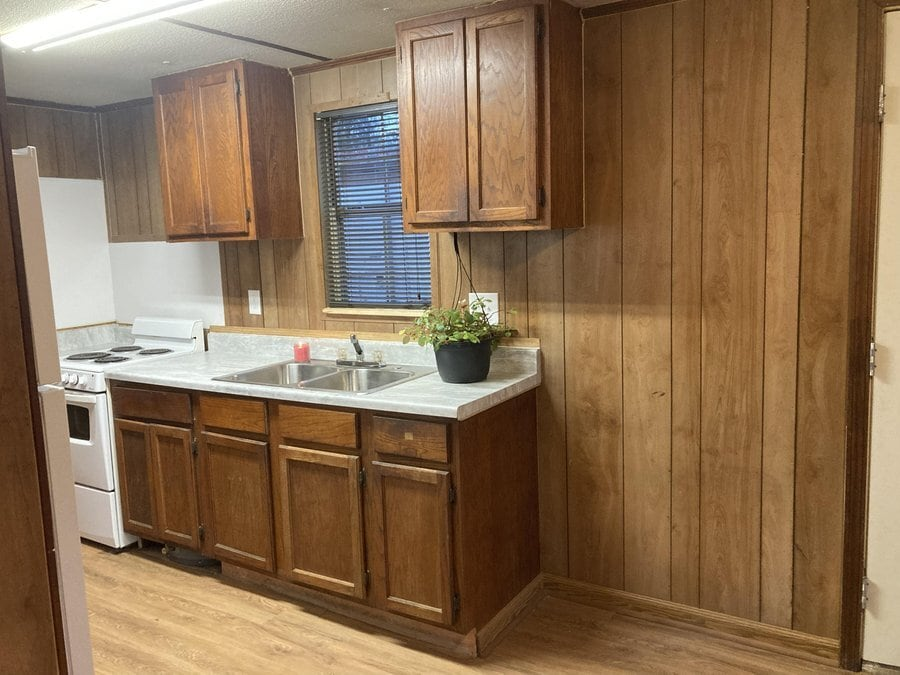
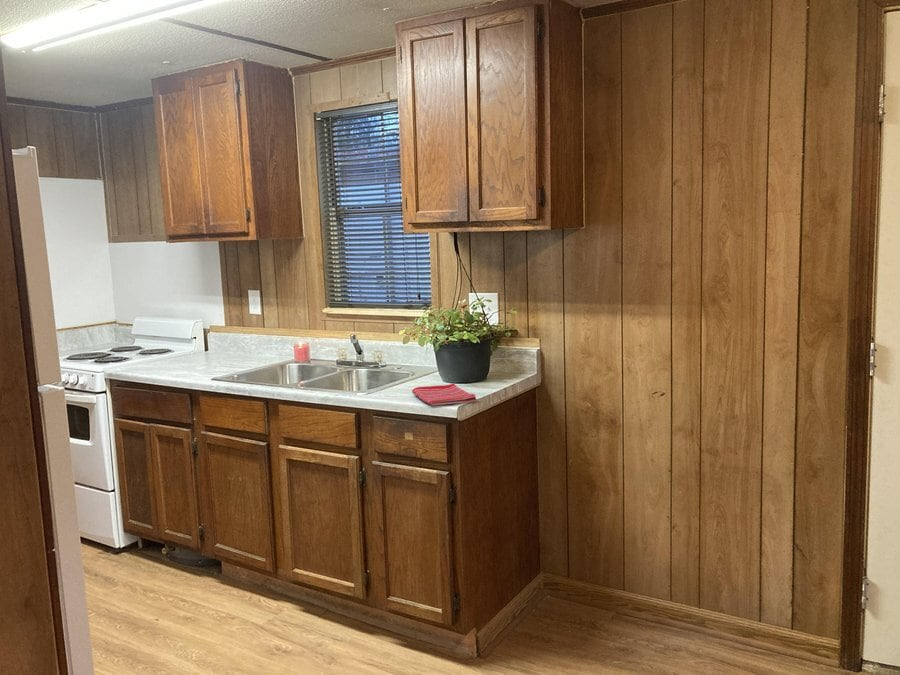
+ dish towel [411,383,478,407]
